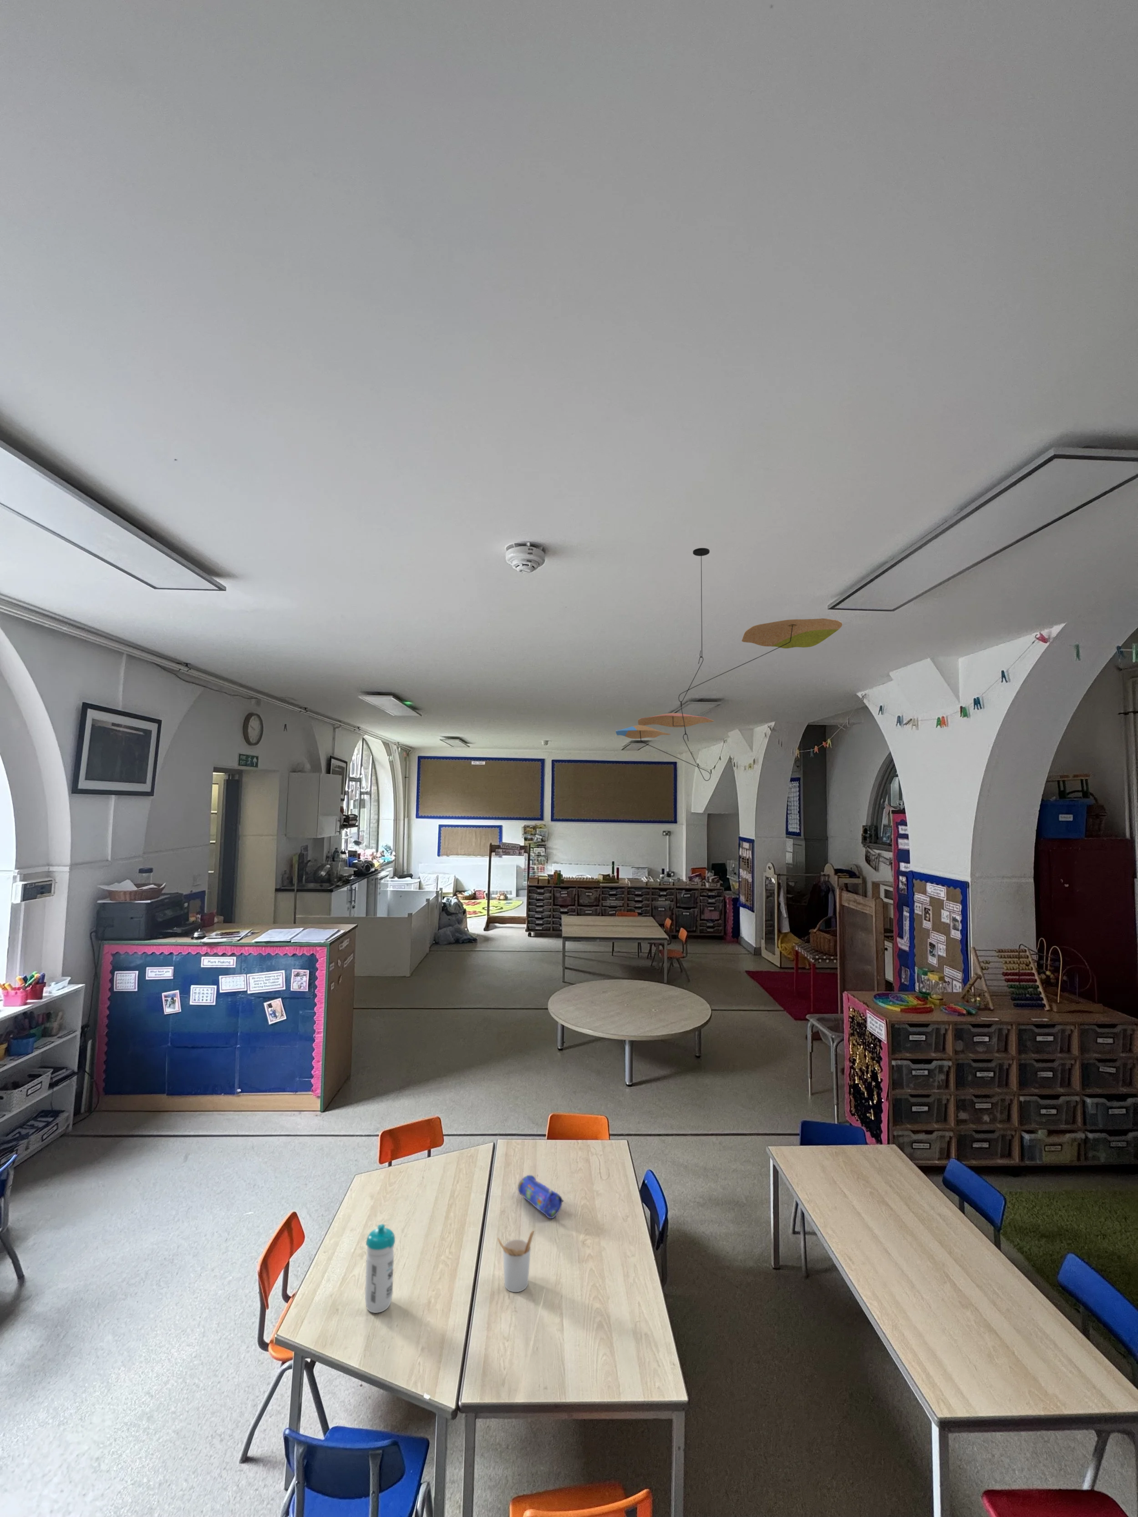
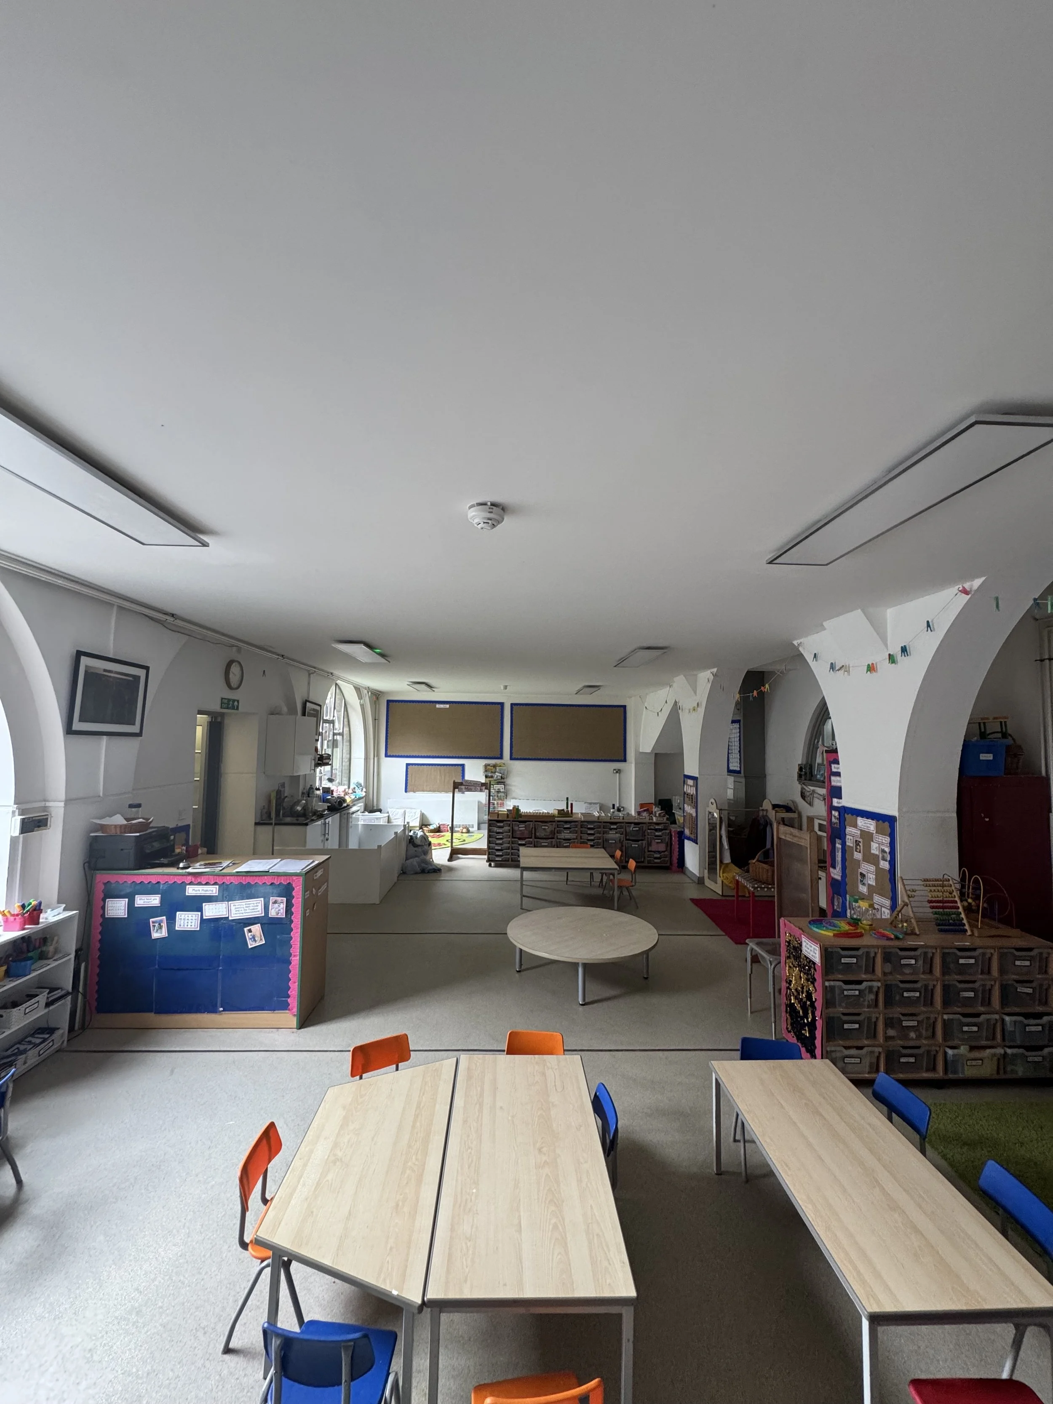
- ceiling mobile [616,548,843,782]
- utensil holder [497,1230,534,1292]
- pencil case [518,1175,564,1219]
- water bottle [365,1223,396,1314]
